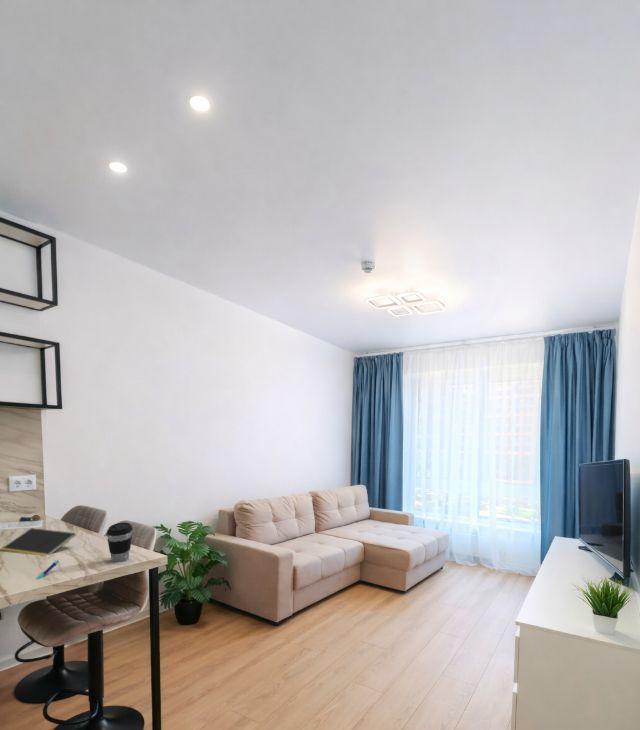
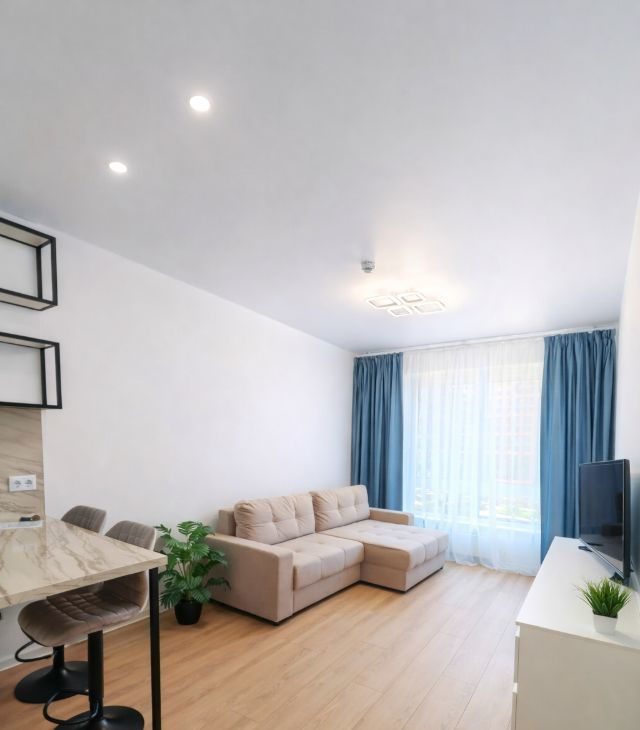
- notepad [0,527,76,557]
- coffee cup [106,522,134,563]
- pen [35,559,60,581]
